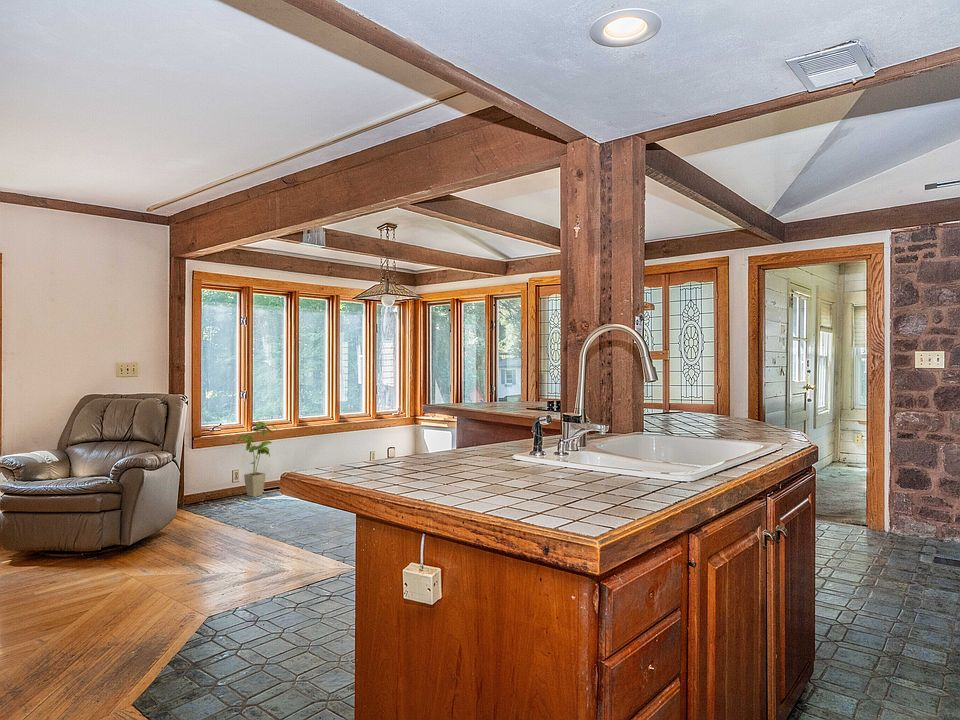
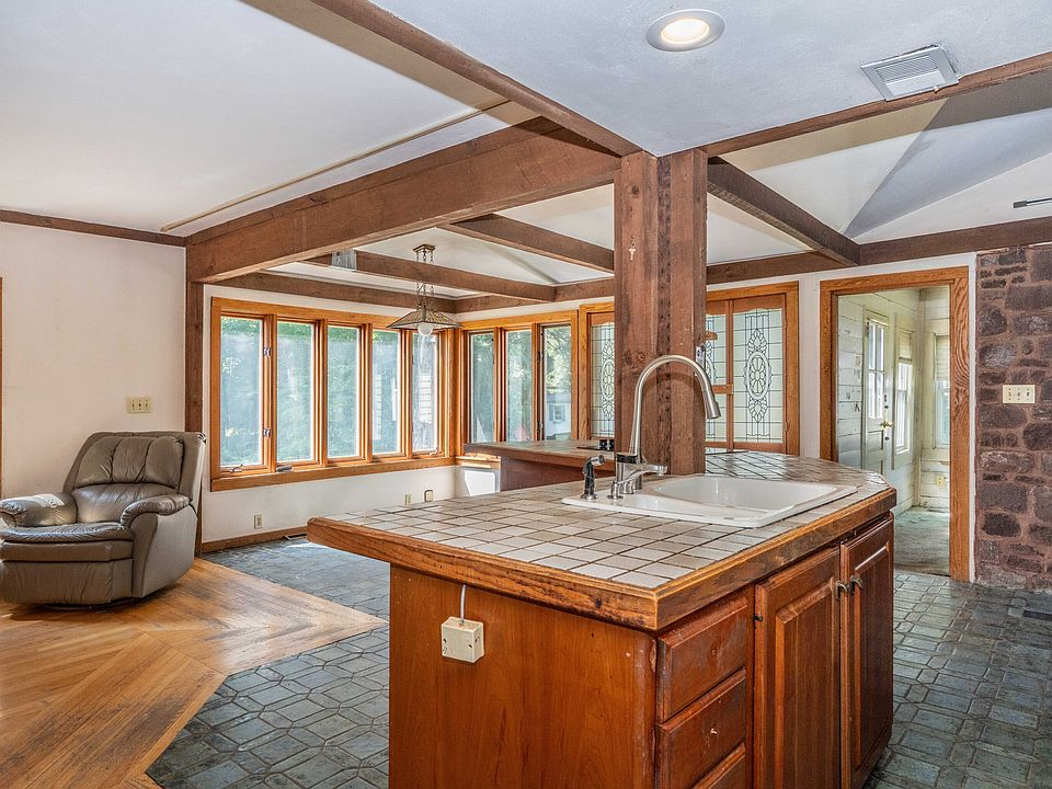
- house plant [237,421,279,498]
